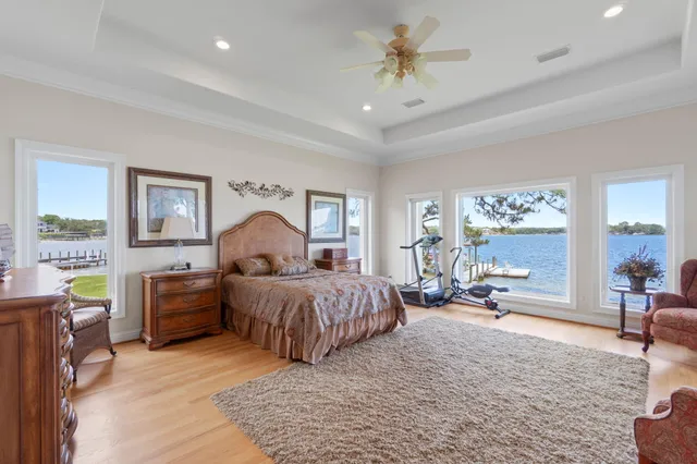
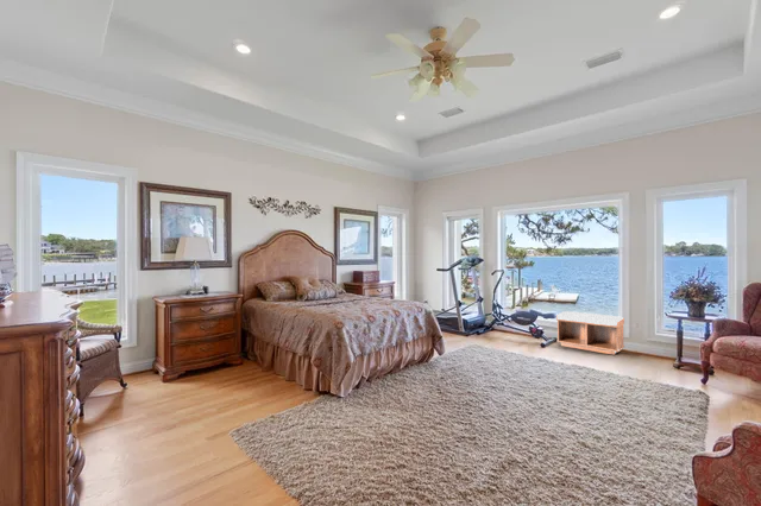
+ bench [555,310,625,356]
